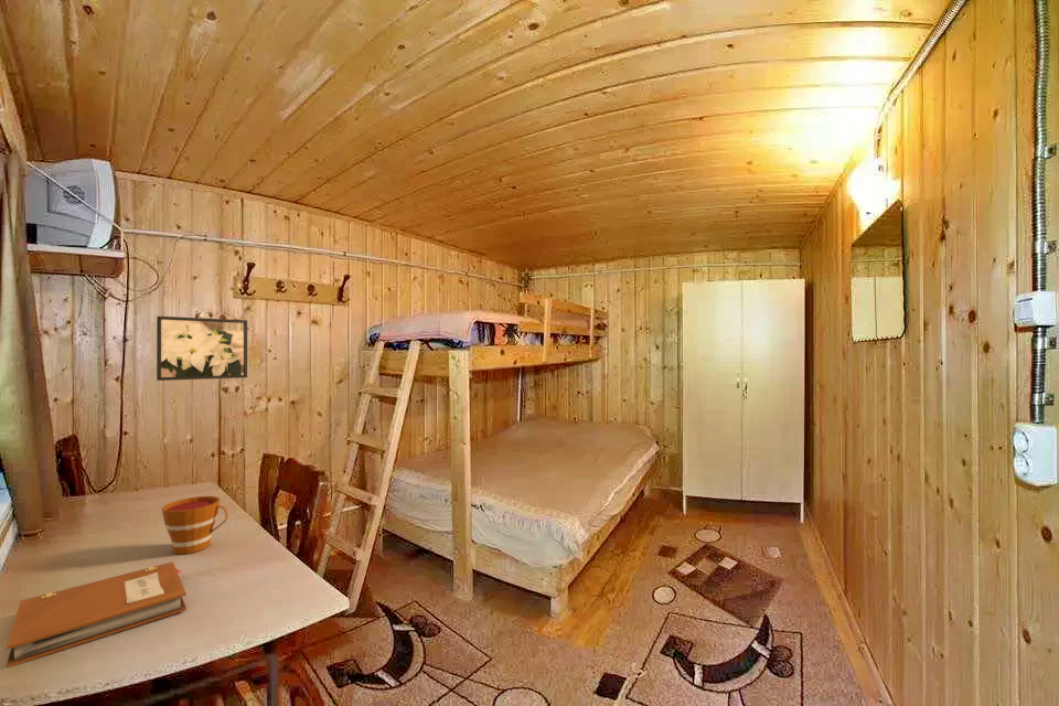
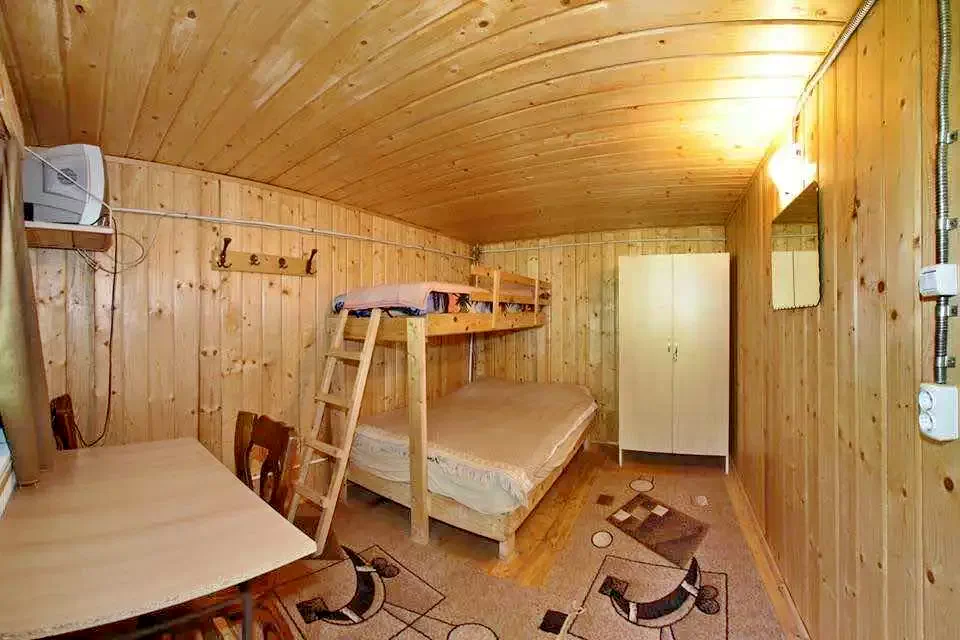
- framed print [156,315,248,382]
- notebook [6,560,188,668]
- cup [161,495,229,555]
